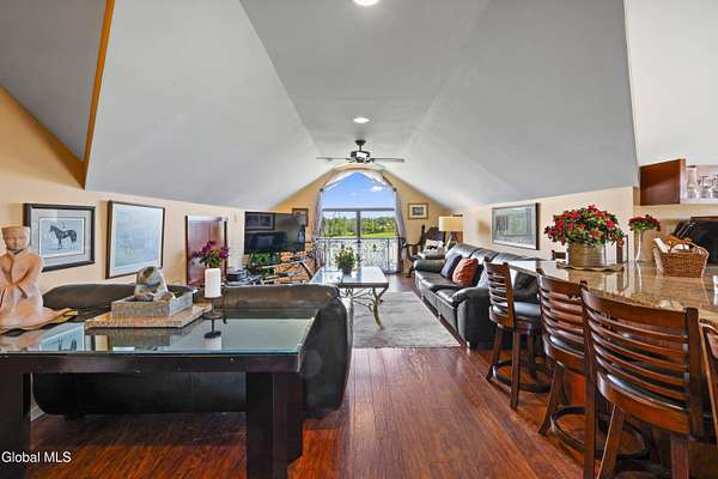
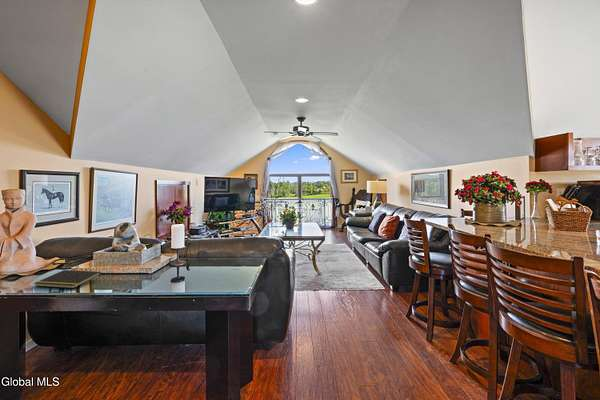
+ notepad [33,269,102,289]
